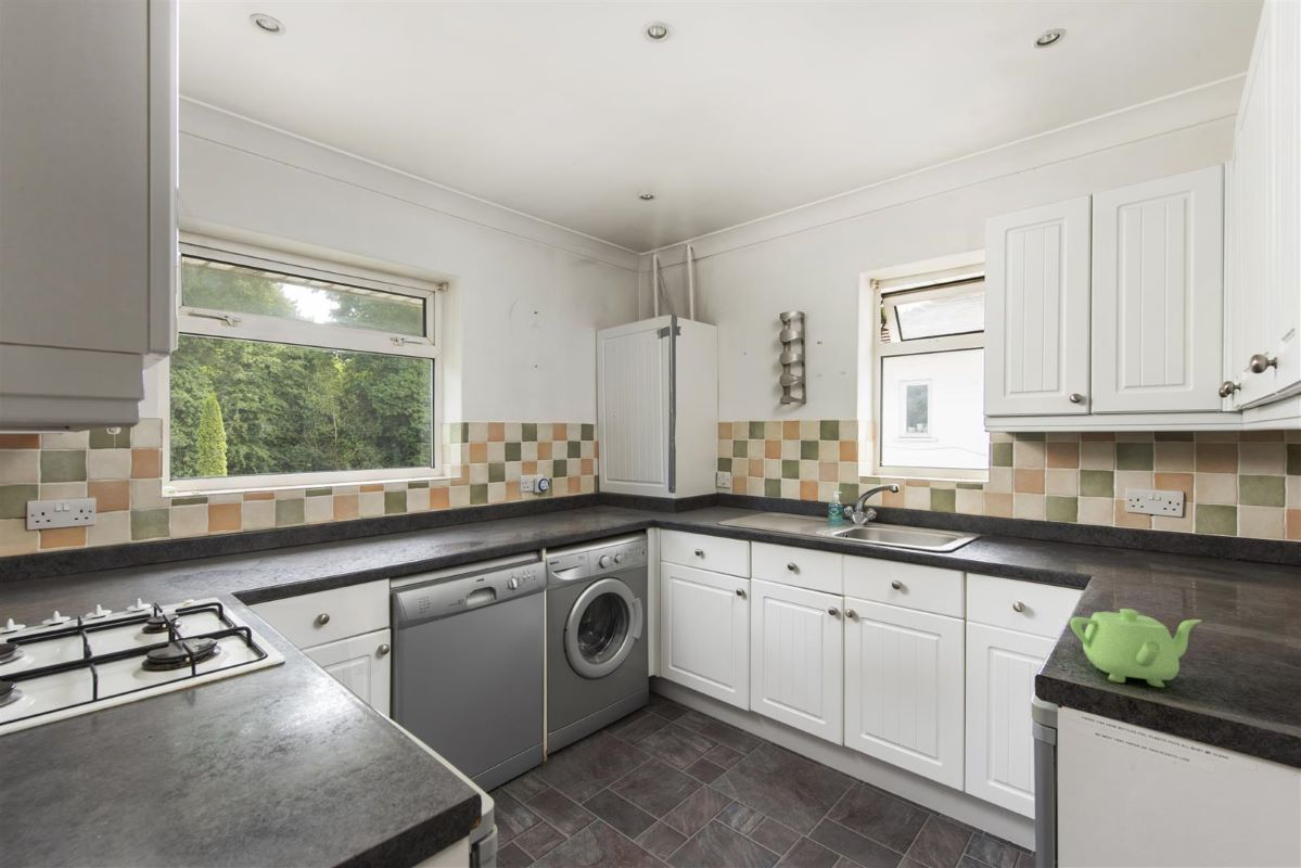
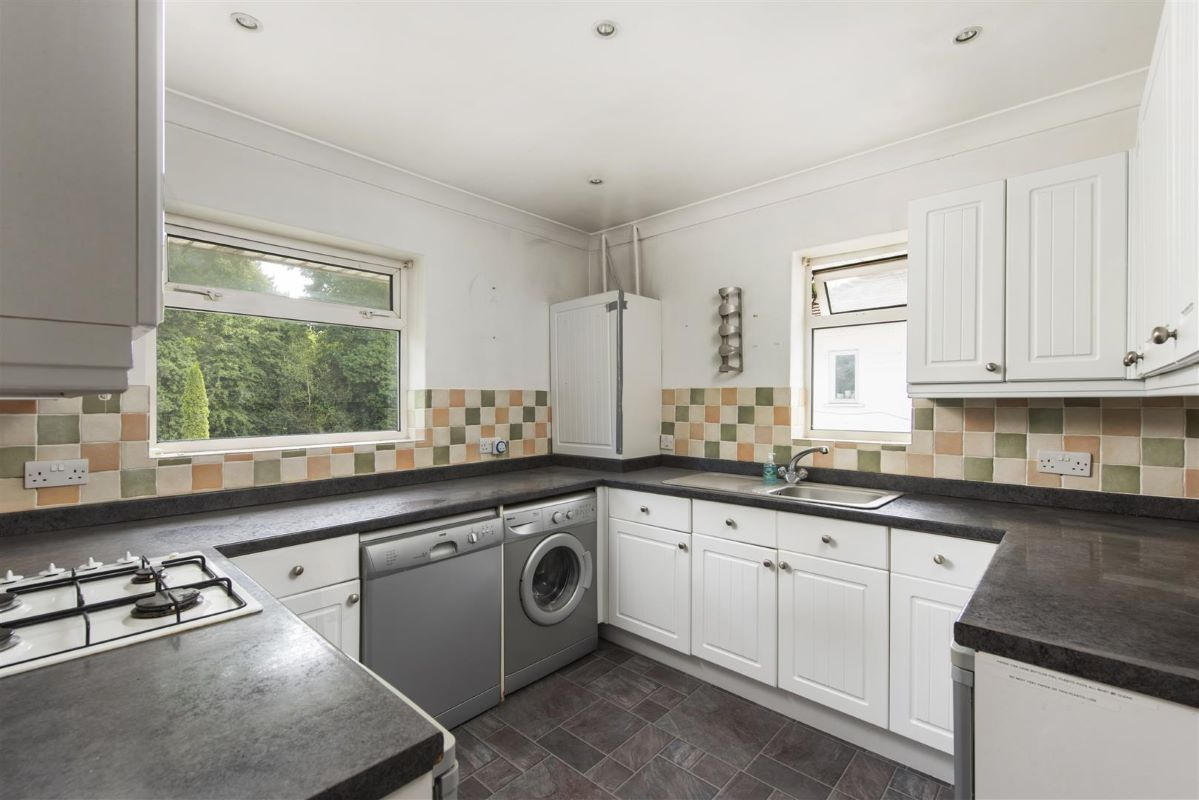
- teapot [1069,608,1202,688]
